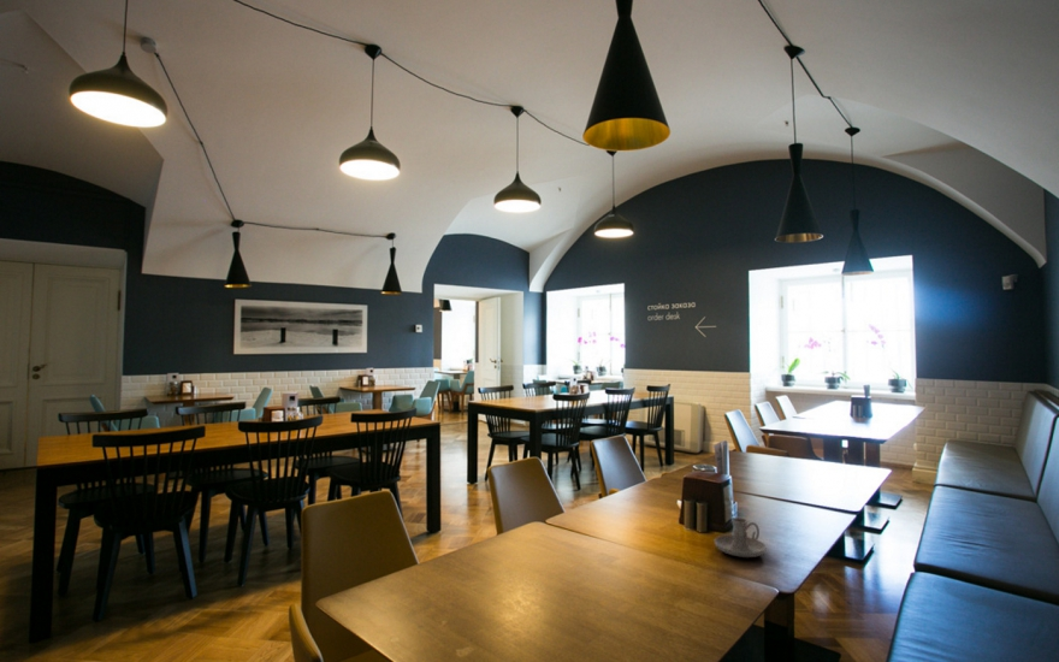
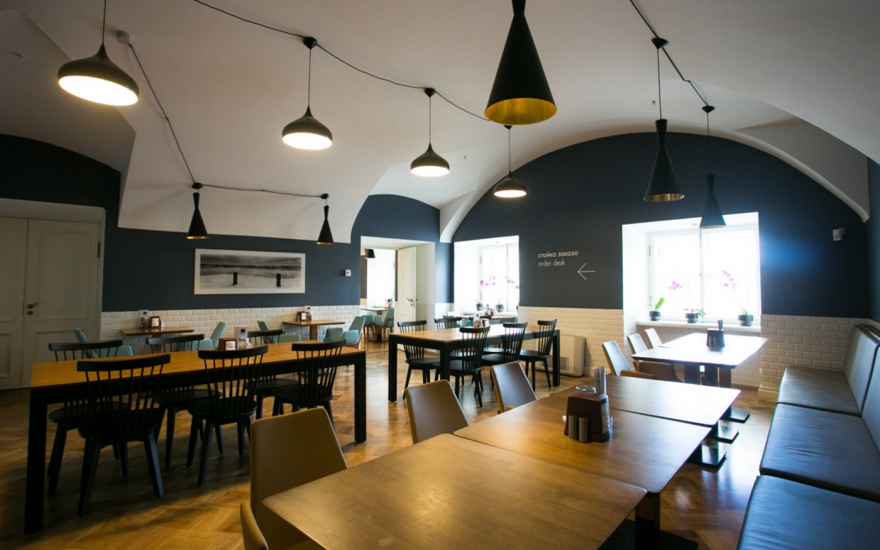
- candle holder [714,516,768,558]
